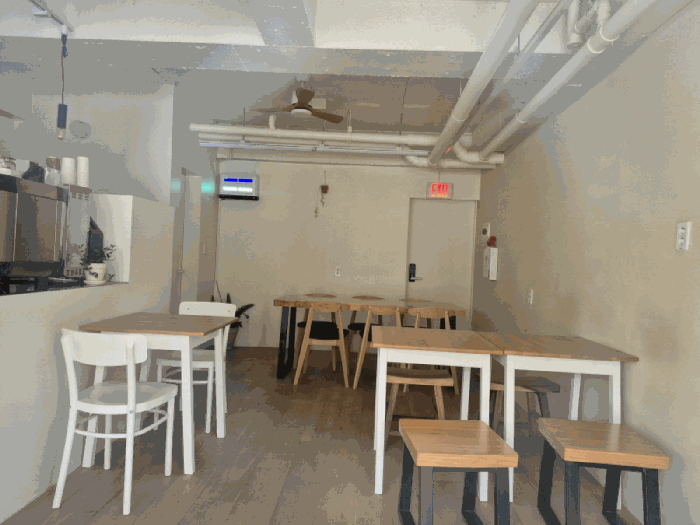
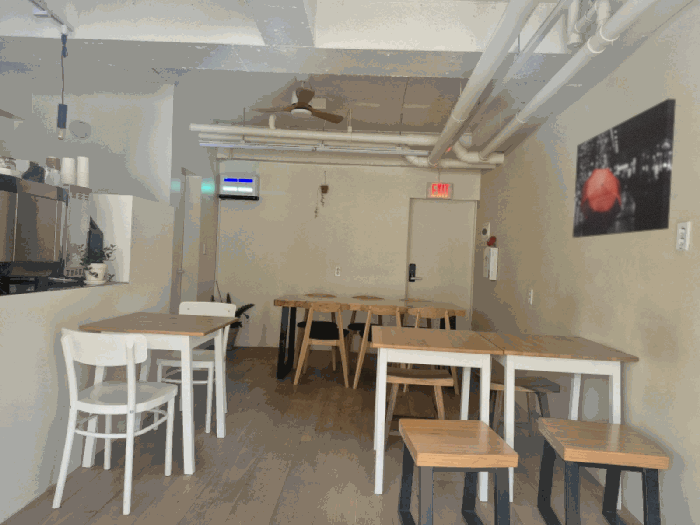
+ wall art [571,98,677,239]
